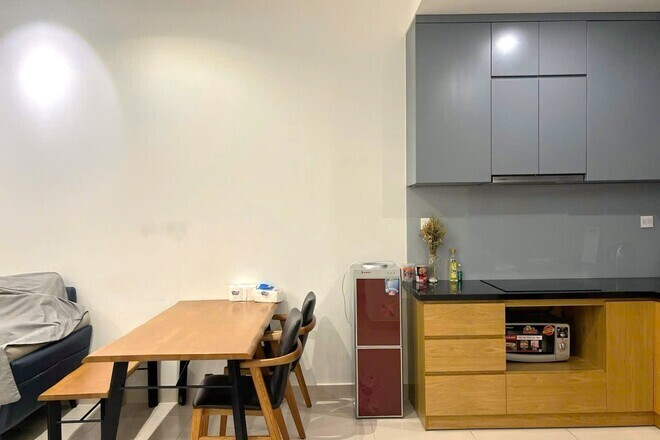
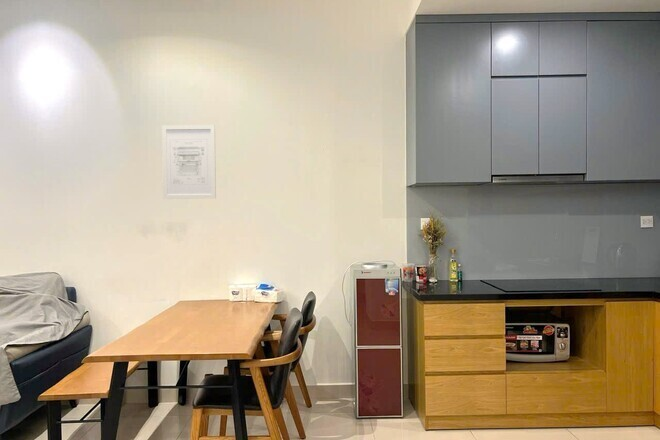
+ wall art [161,124,217,200]
